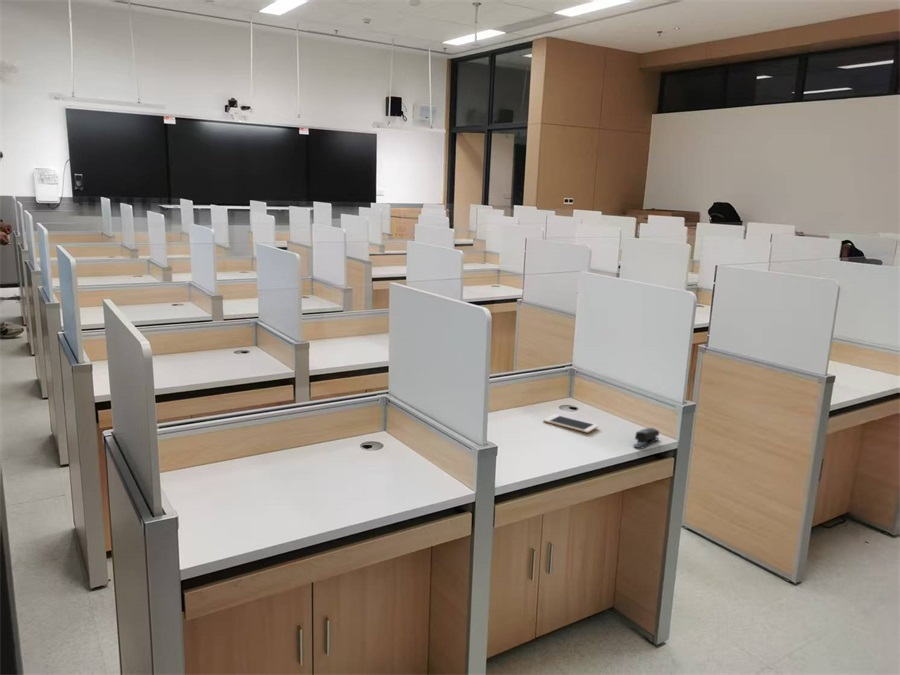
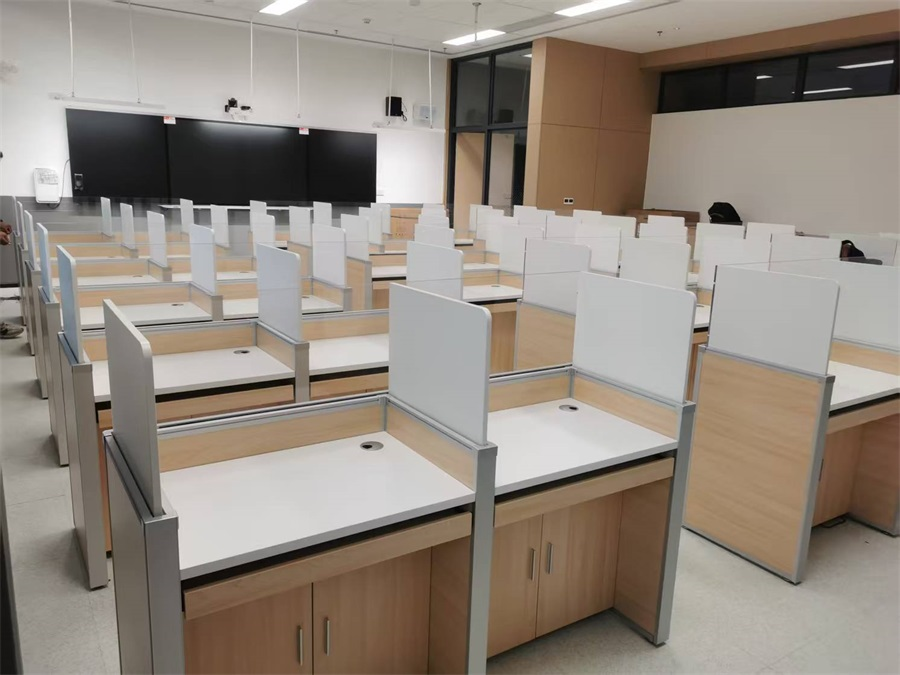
- stapler [632,427,660,449]
- cell phone [542,413,599,434]
